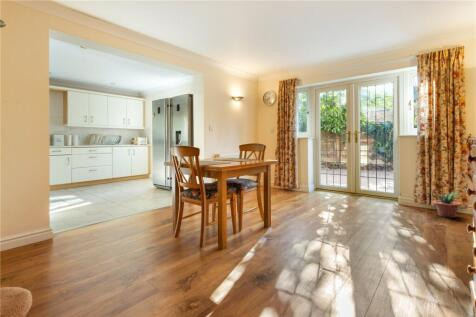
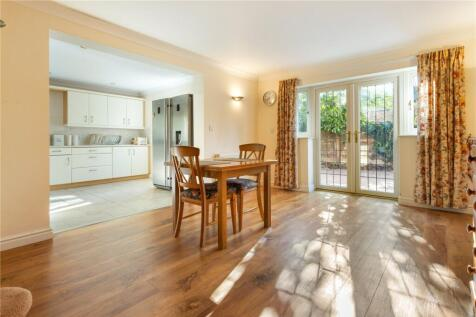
- potted plant [429,190,464,219]
